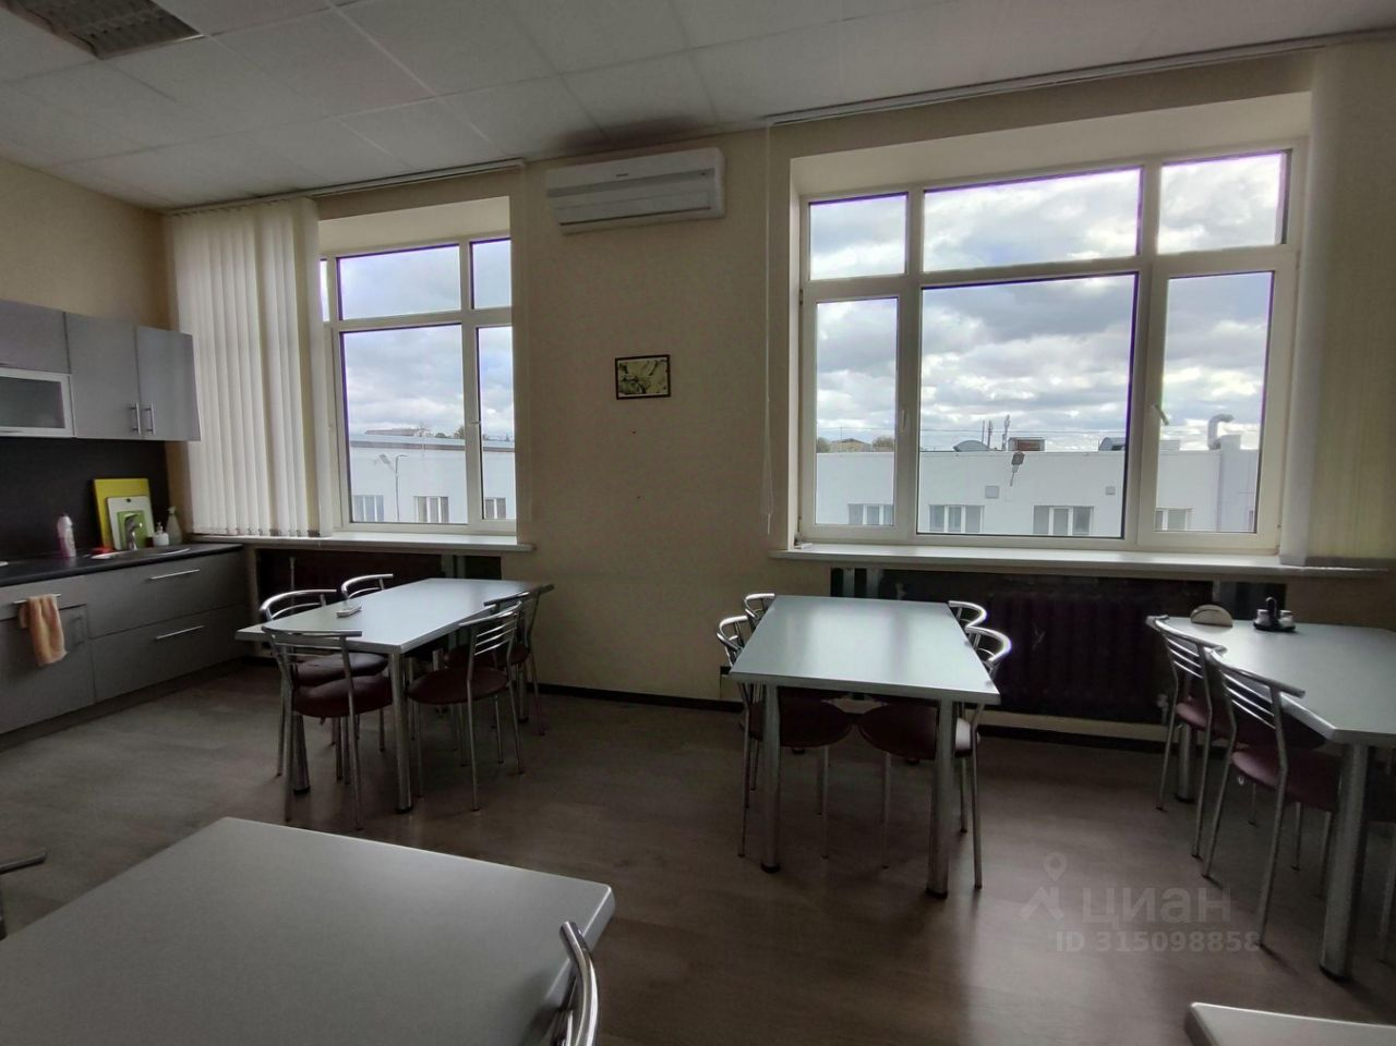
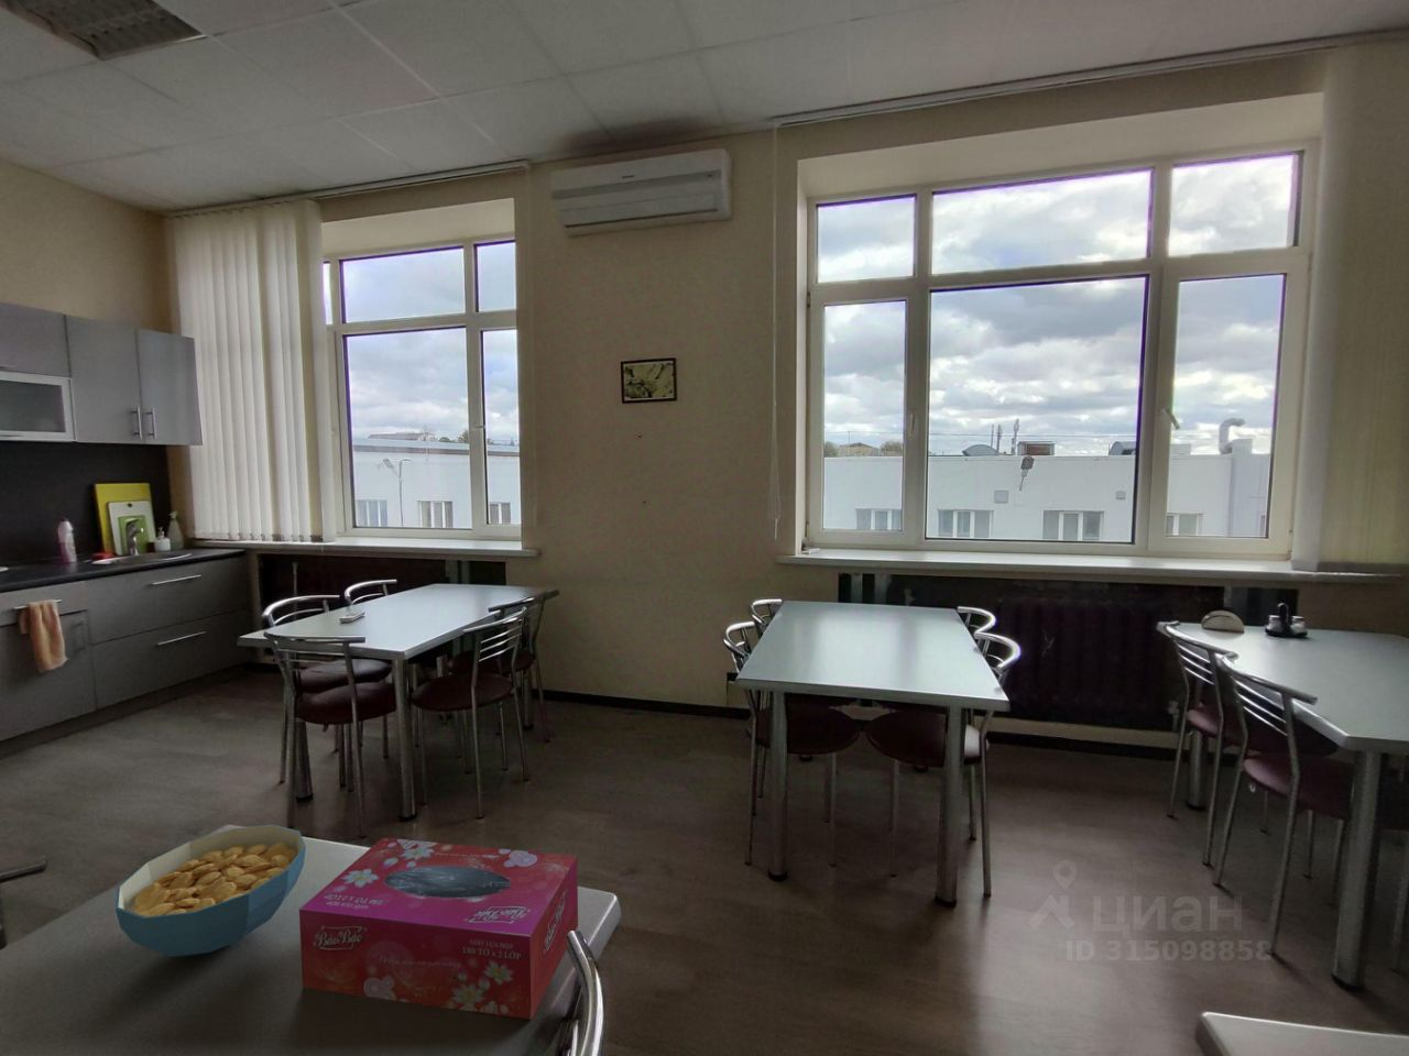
+ tissue box [298,837,579,1021]
+ cereal bowl [114,824,307,958]
